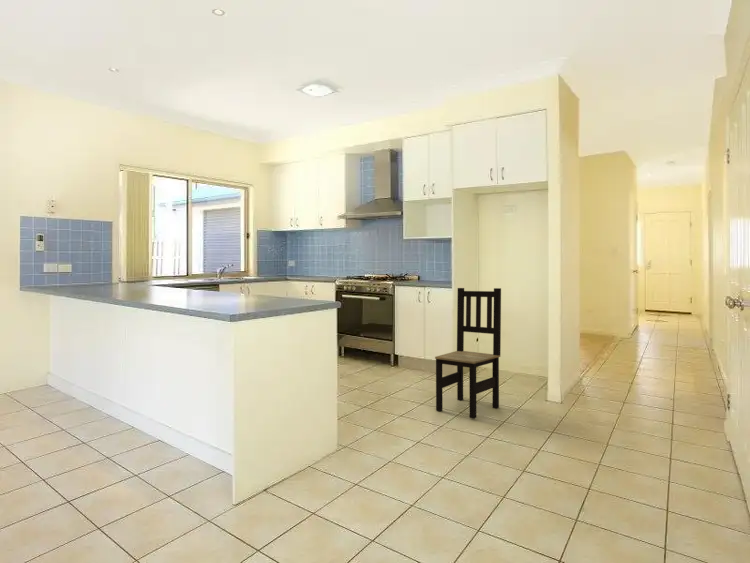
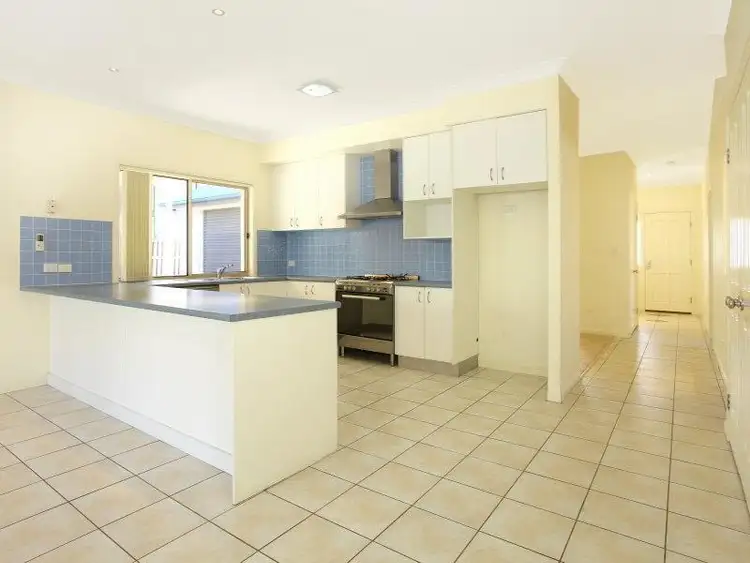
- dining chair [434,287,502,419]
